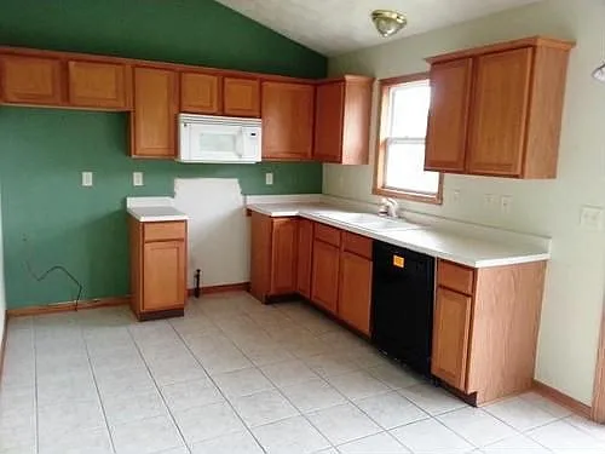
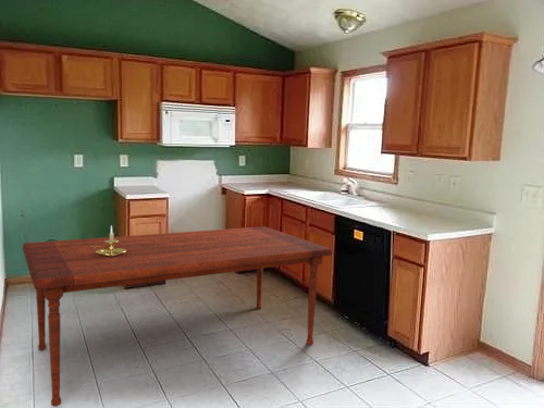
+ candle holder [91,224,126,257]
+ dining table [22,225,333,408]
